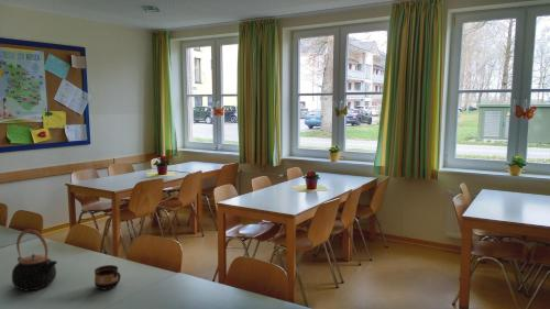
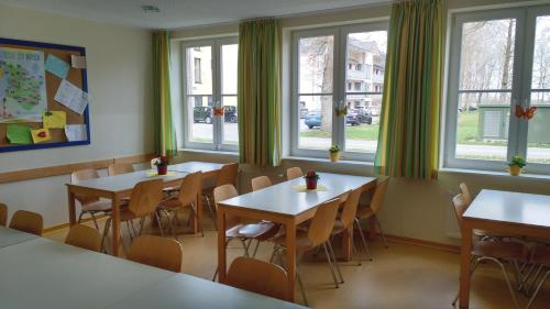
- cup [94,264,122,290]
- teapot [11,229,58,291]
